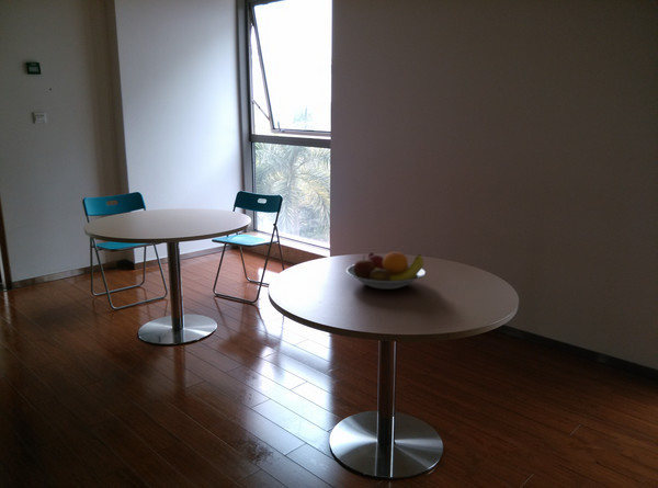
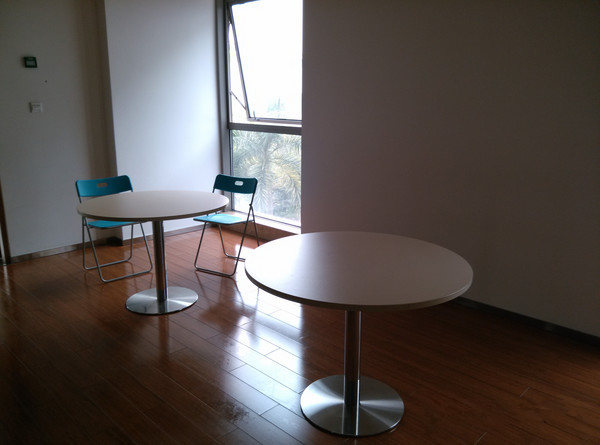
- fruit bowl [345,251,427,291]
